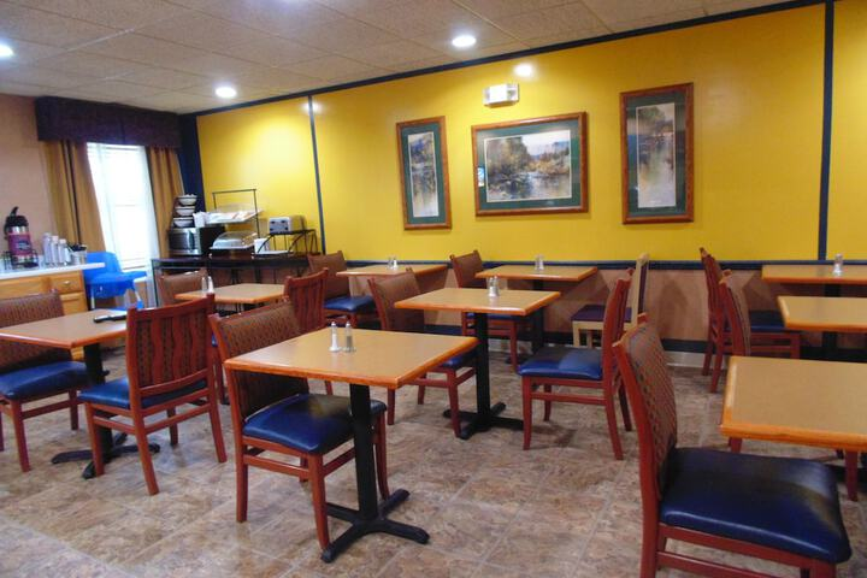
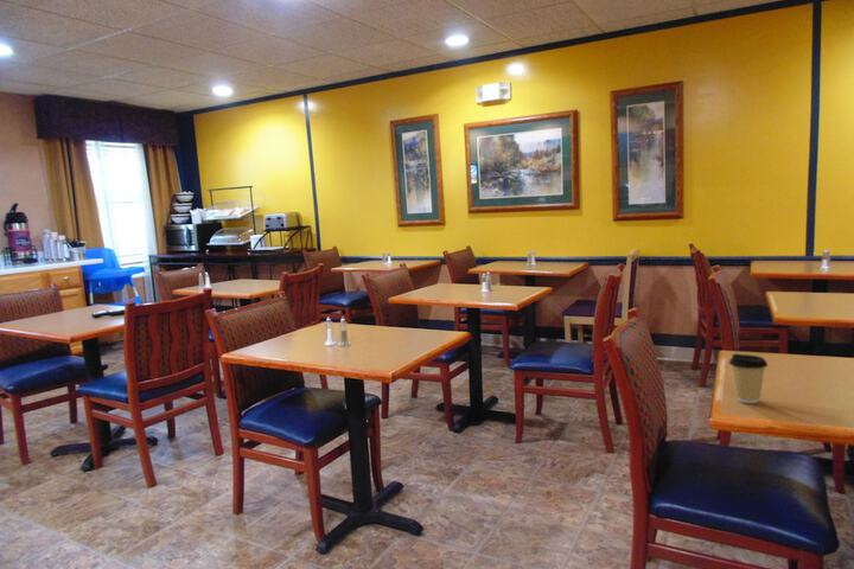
+ coffee cup [728,352,769,404]
